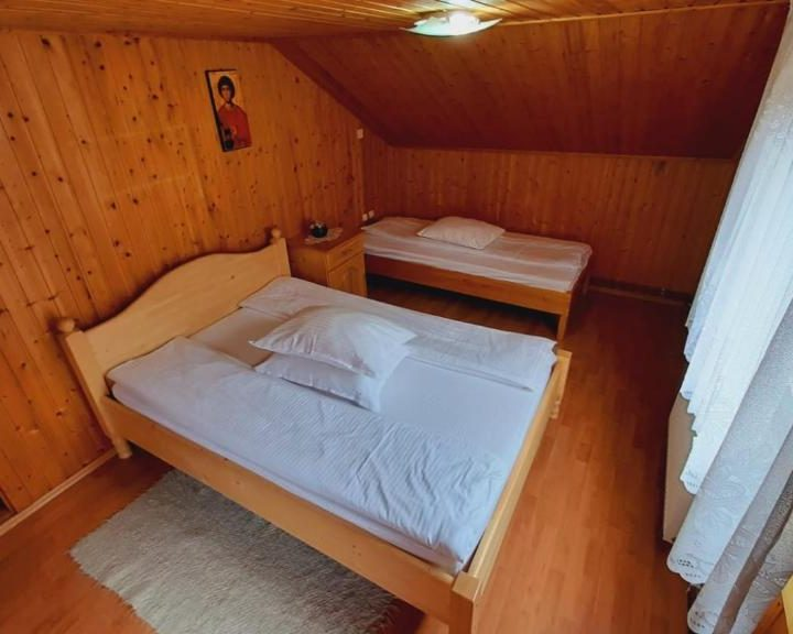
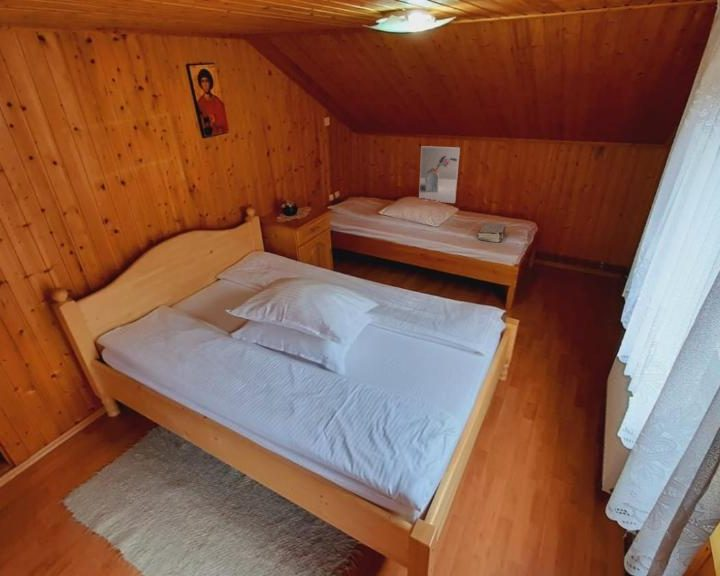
+ book [477,221,507,243]
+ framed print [418,145,461,204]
